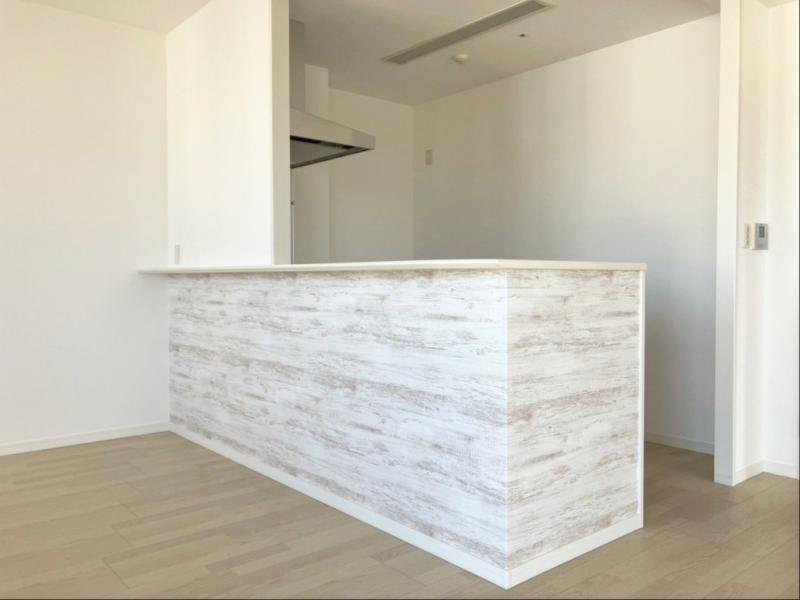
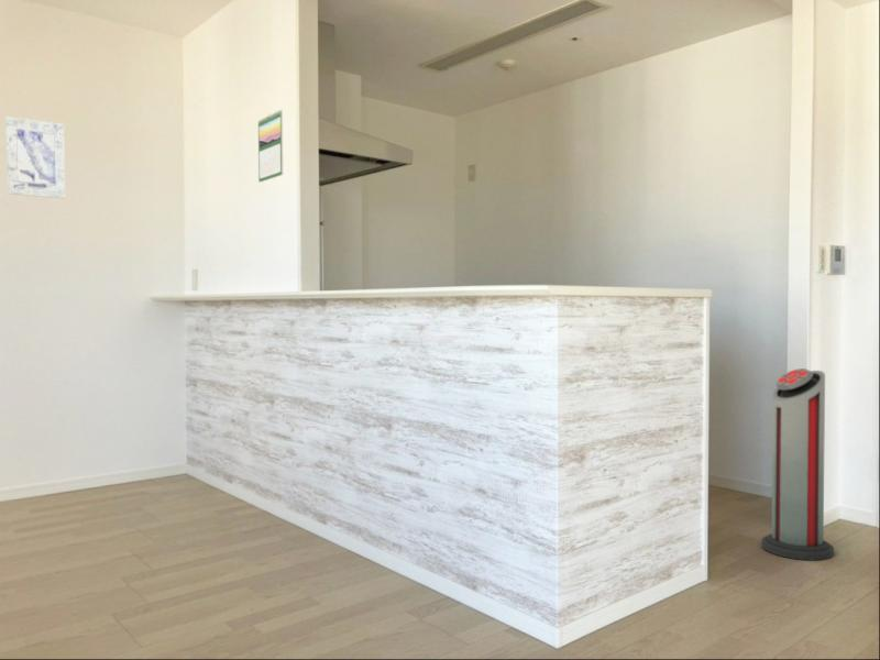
+ wall art [4,116,66,199]
+ calendar [257,109,285,184]
+ air purifier [760,367,835,561]
